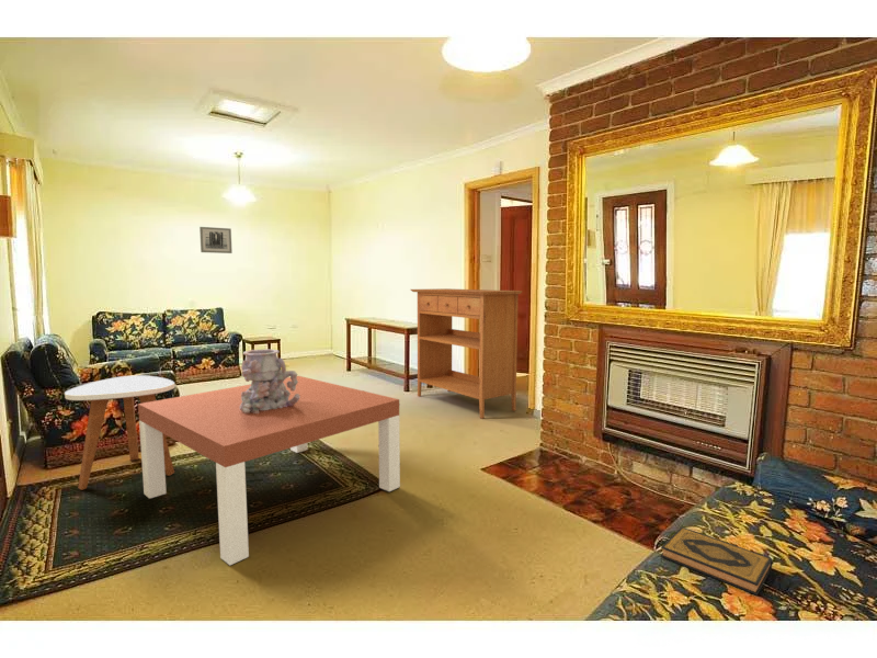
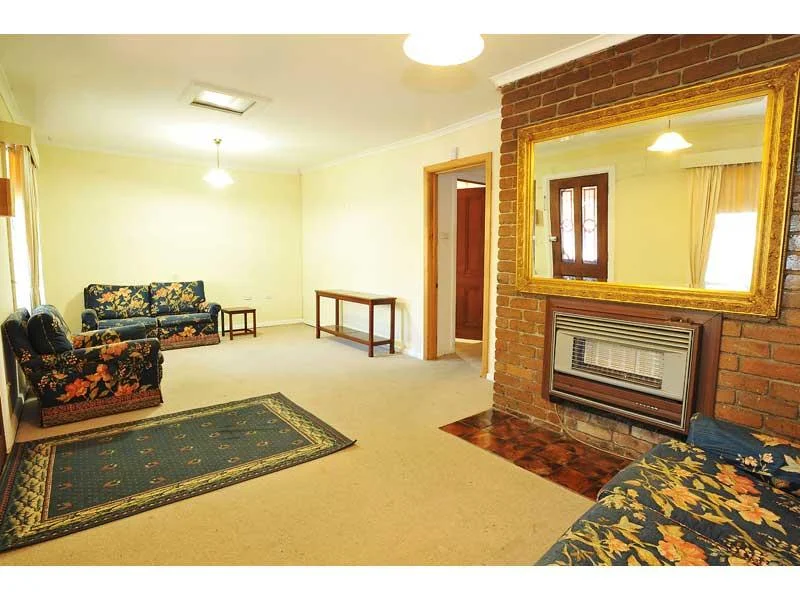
- side table [64,374,175,491]
- vase [240,348,300,413]
- console table [410,287,523,420]
- wall art [198,226,234,254]
- hardback book [660,526,774,597]
- coffee table [137,375,401,567]
